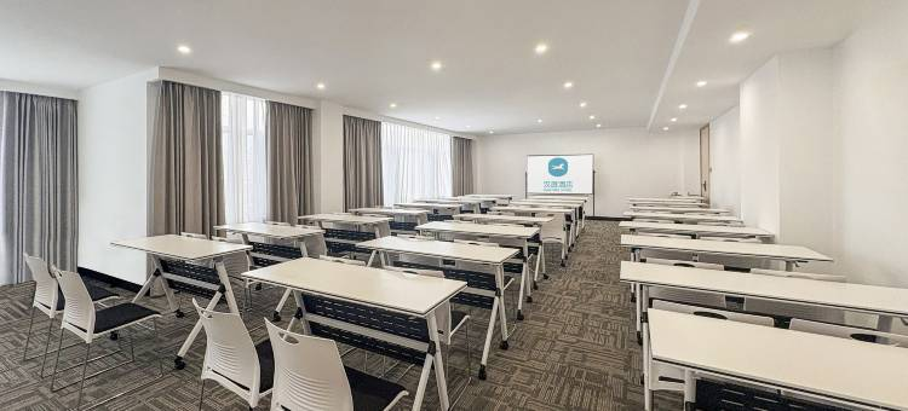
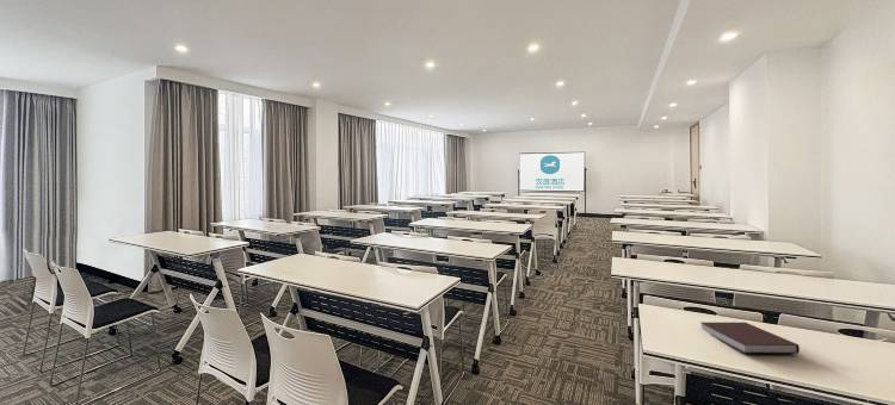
+ notebook [700,322,801,355]
